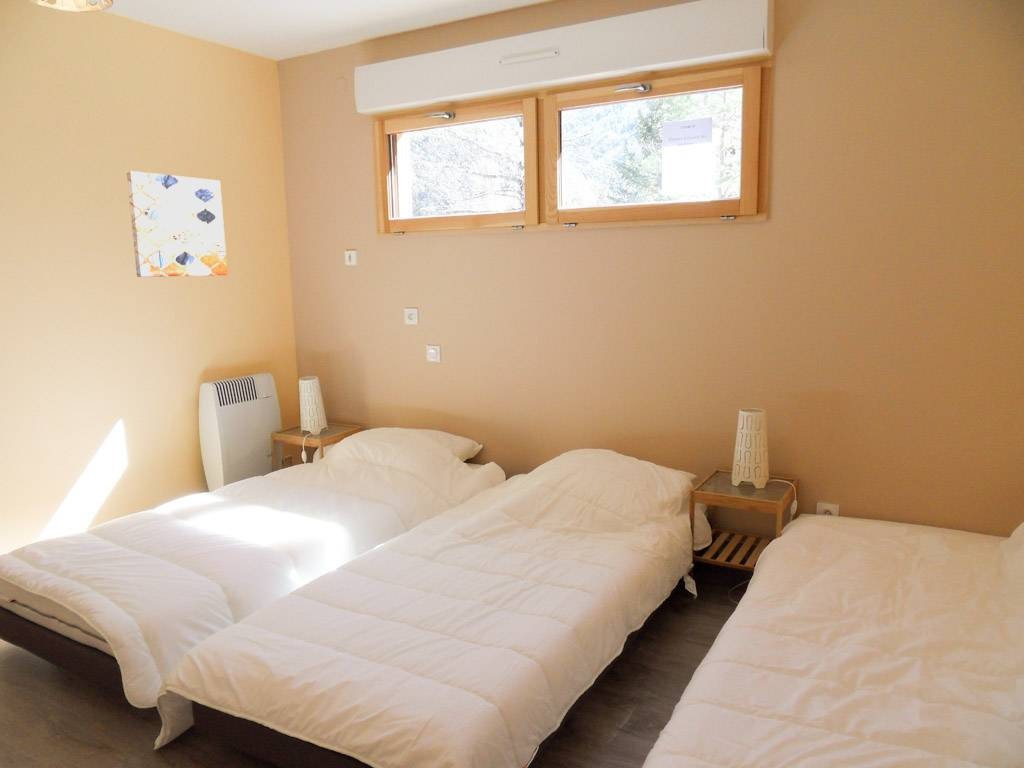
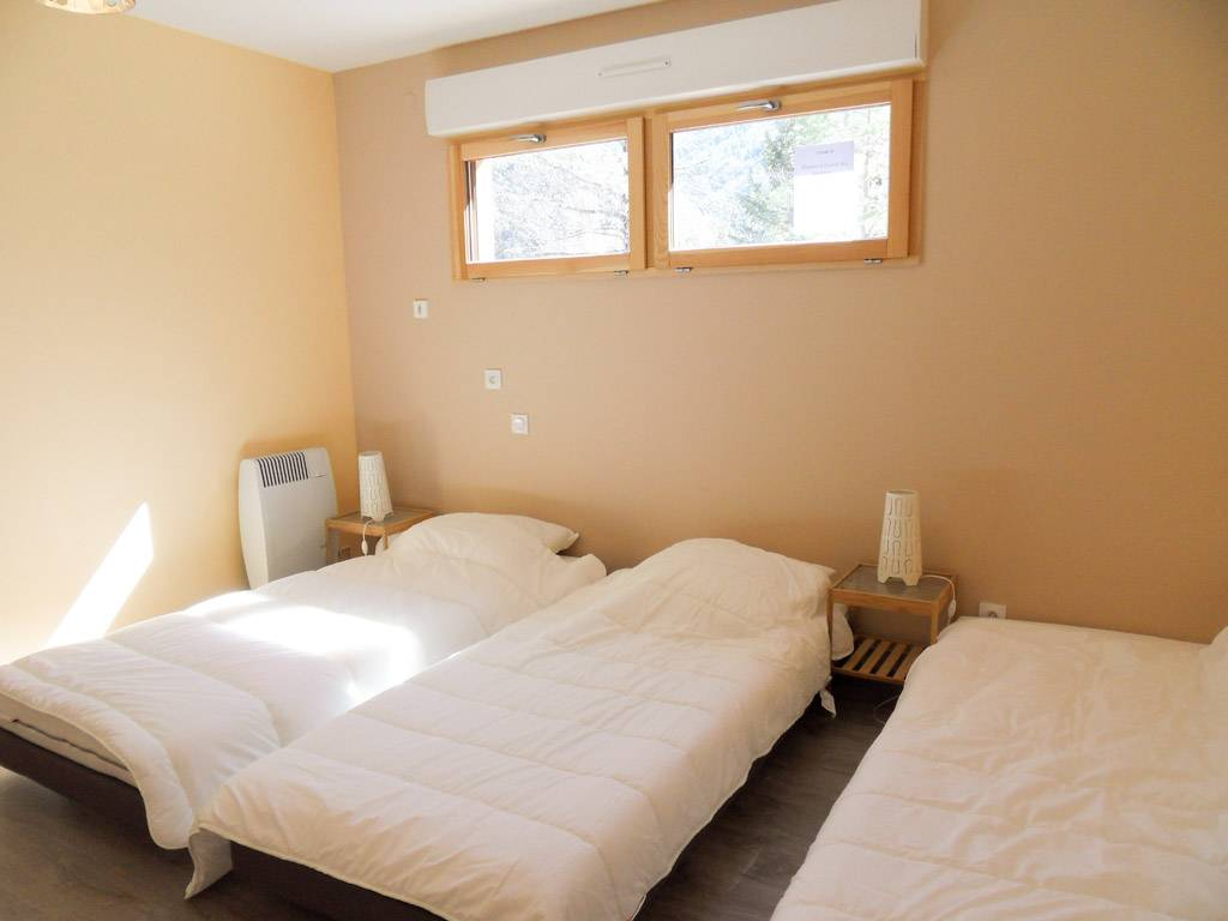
- wall art [126,170,228,278]
